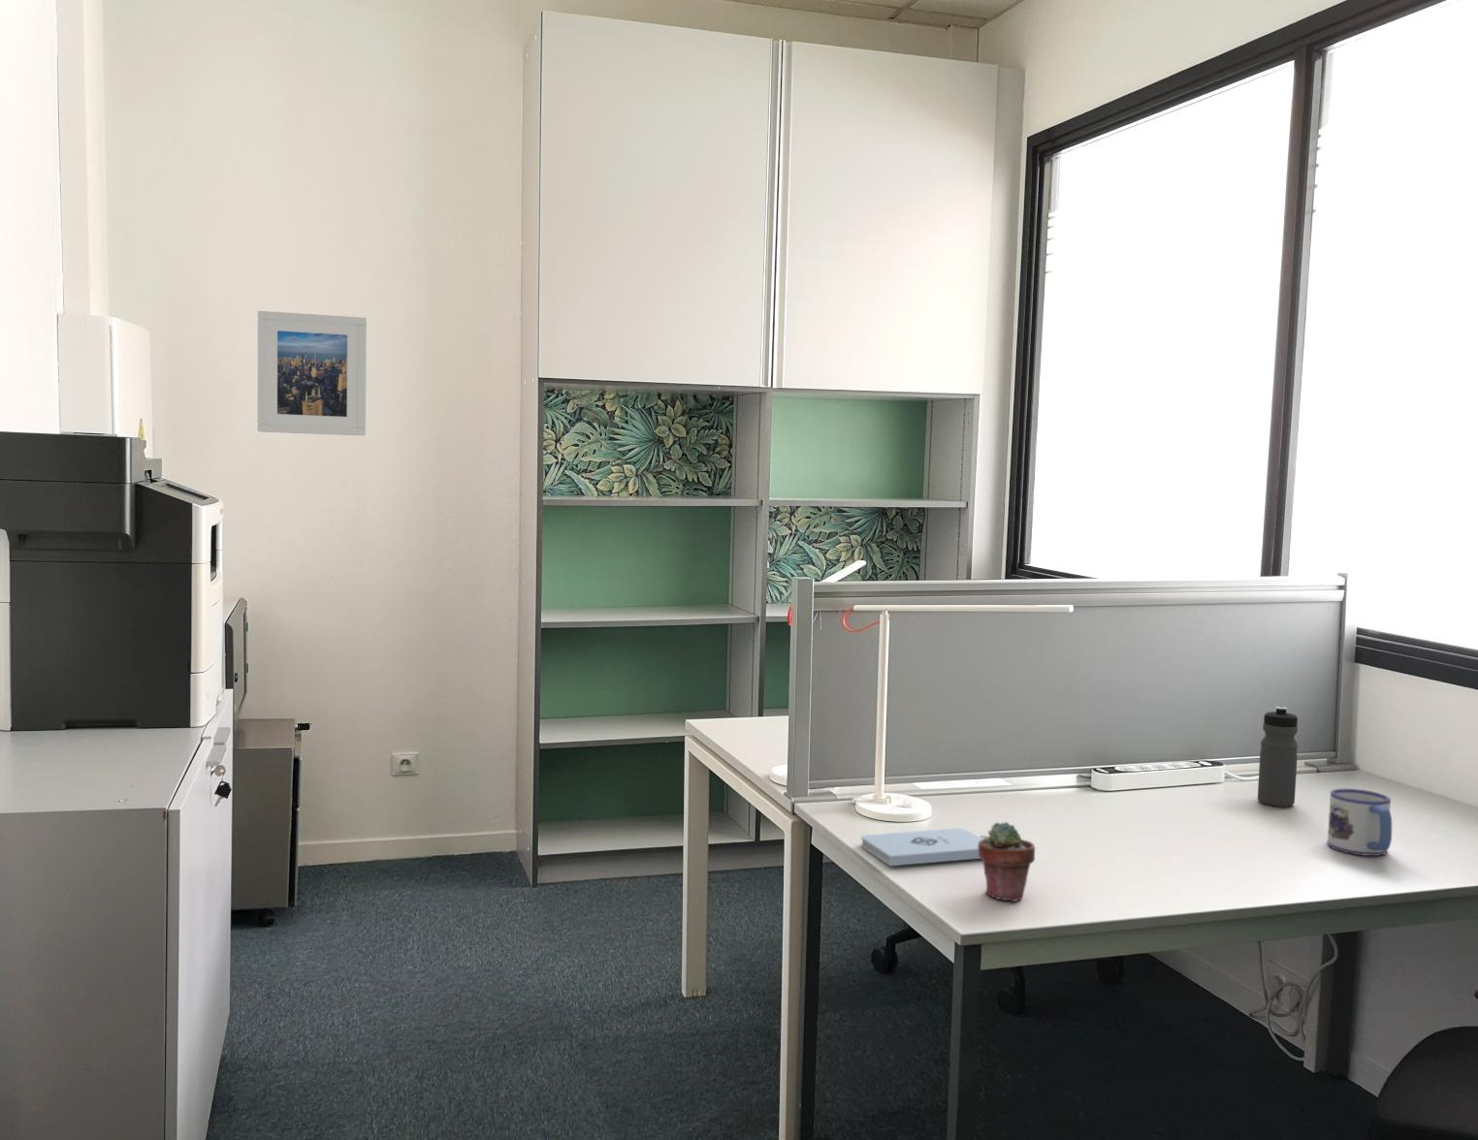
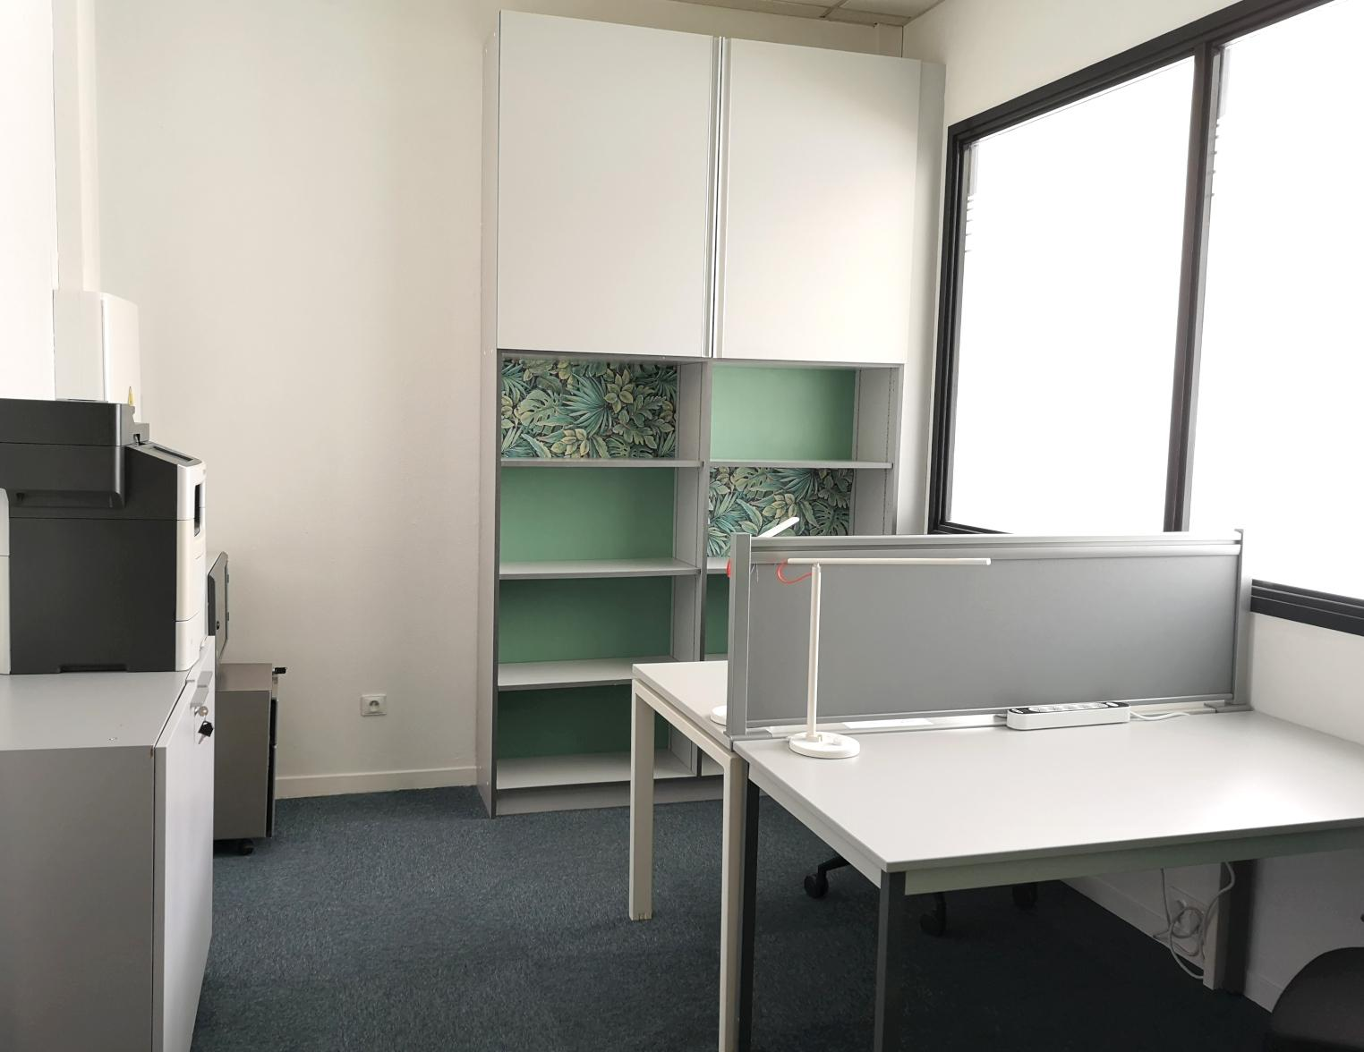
- potted succulent [979,821,1036,903]
- mug [1327,787,1393,857]
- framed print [258,310,368,436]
- water bottle [1256,705,1298,807]
- notepad [860,827,983,867]
